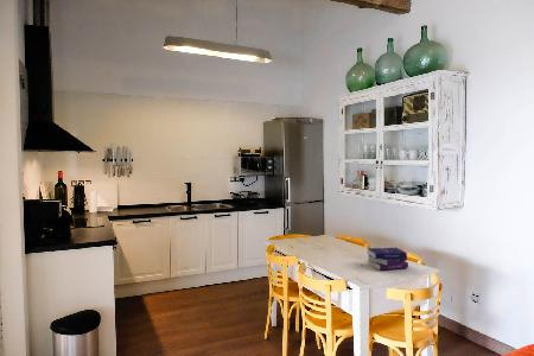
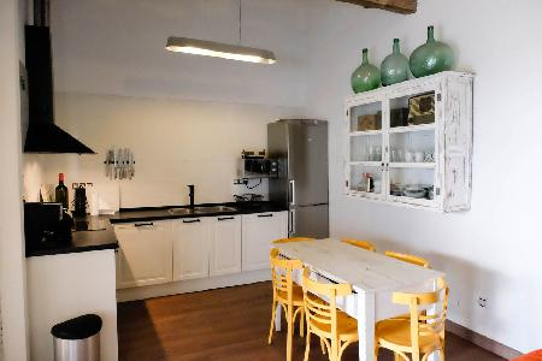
- book [365,247,409,272]
